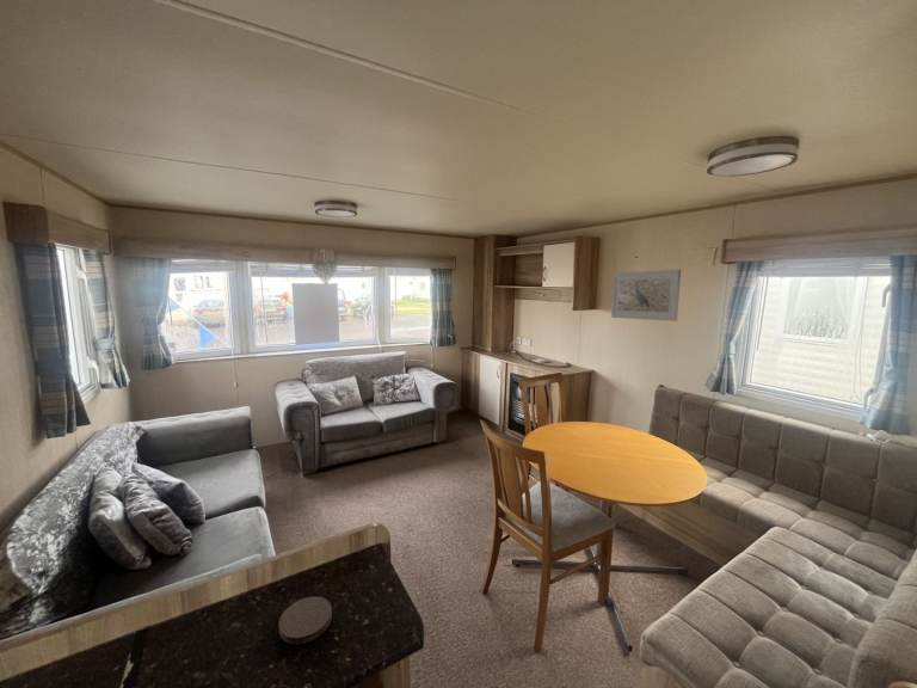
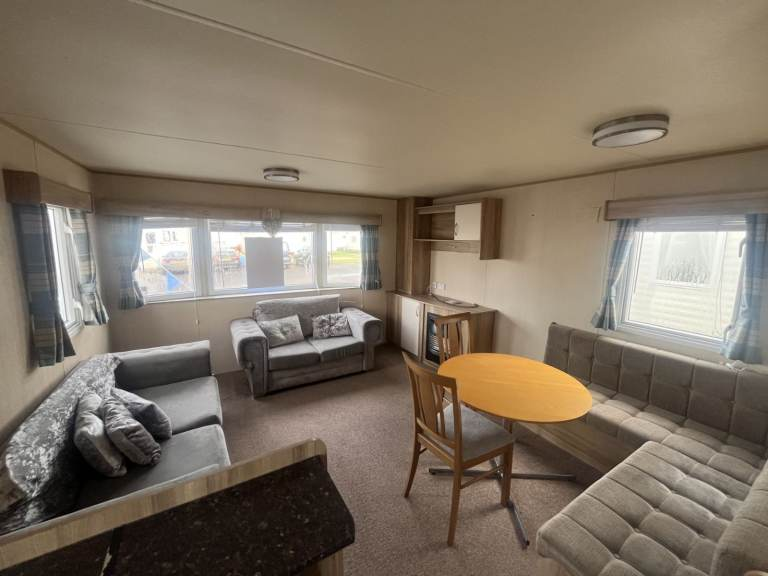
- coaster [277,595,333,645]
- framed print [610,268,682,322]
